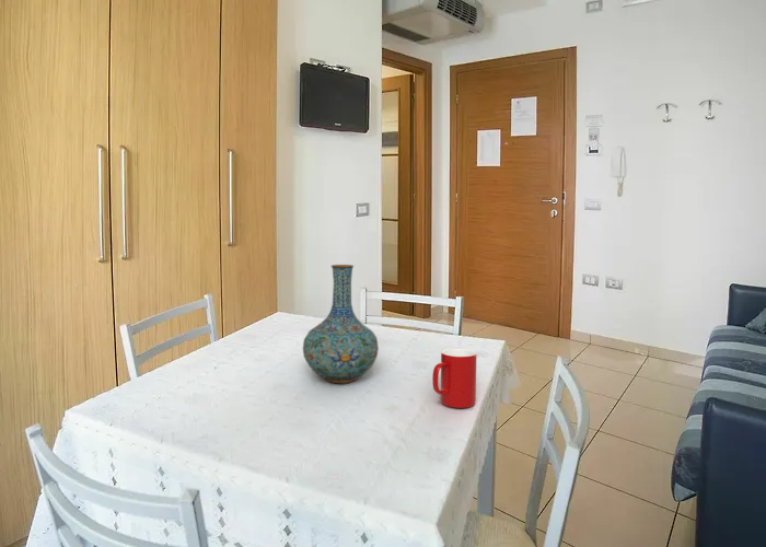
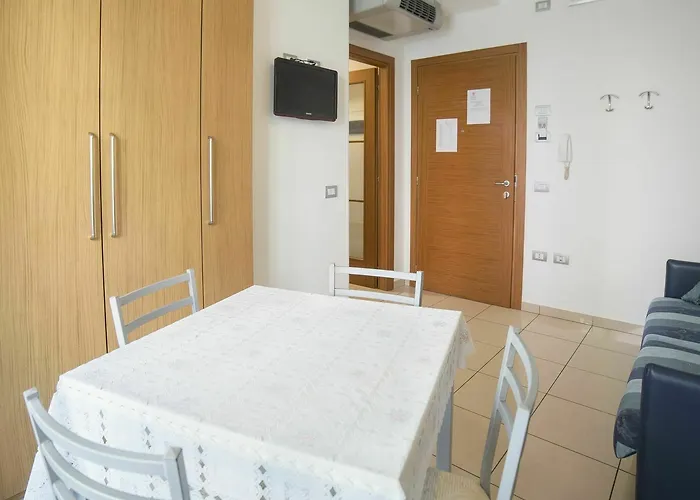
- cup [431,348,477,409]
- vase [302,264,380,384]
